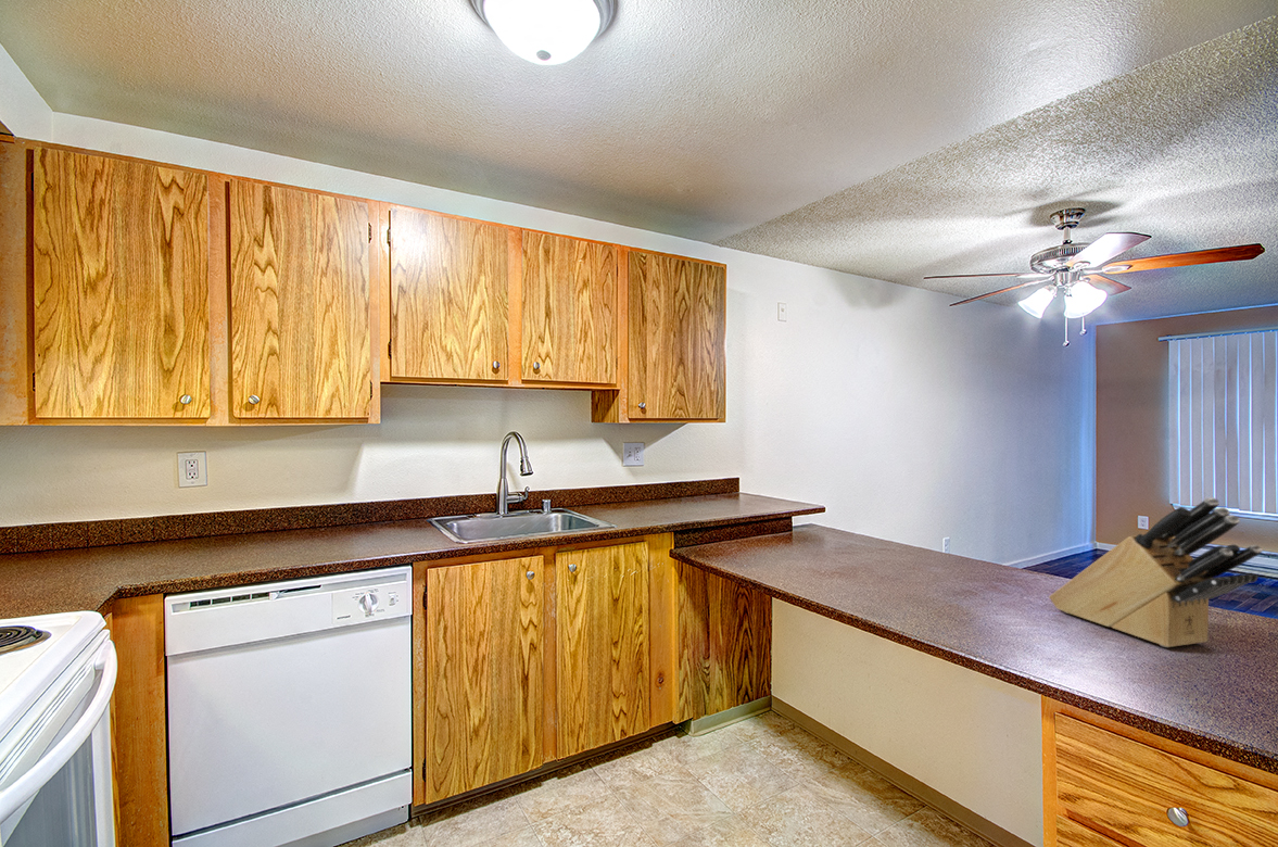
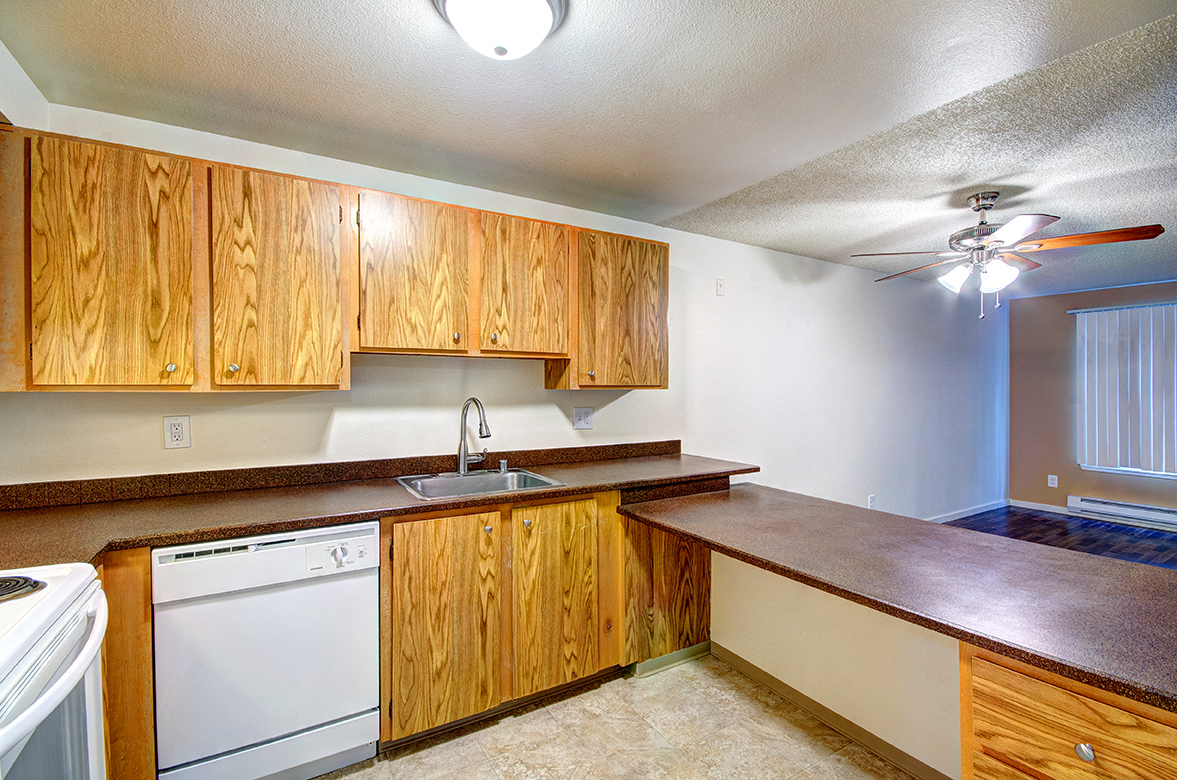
- knife block [1048,496,1264,648]
